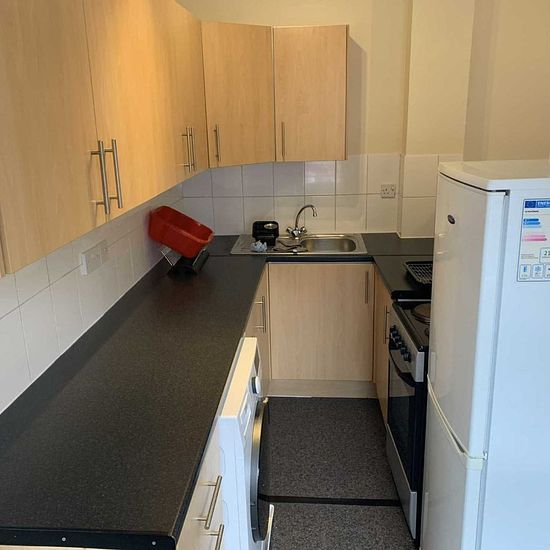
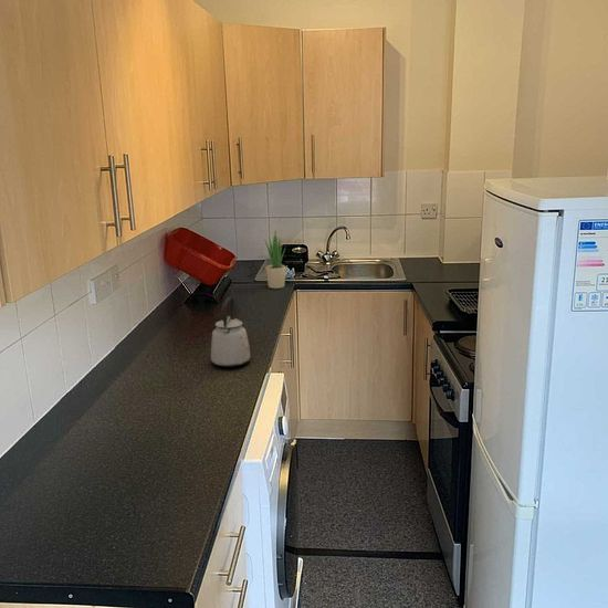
+ potted plant [263,230,287,290]
+ kettle [210,296,252,368]
